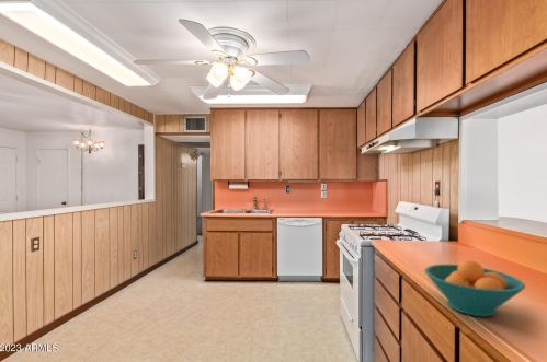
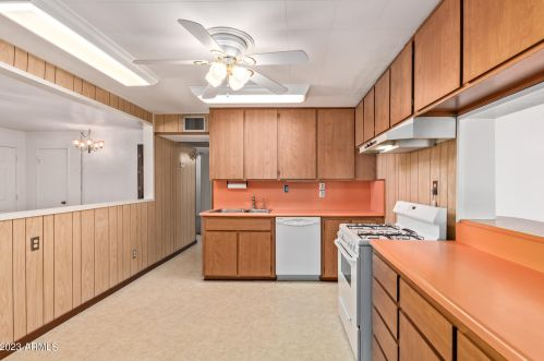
- fruit bowl [423,259,526,317]
